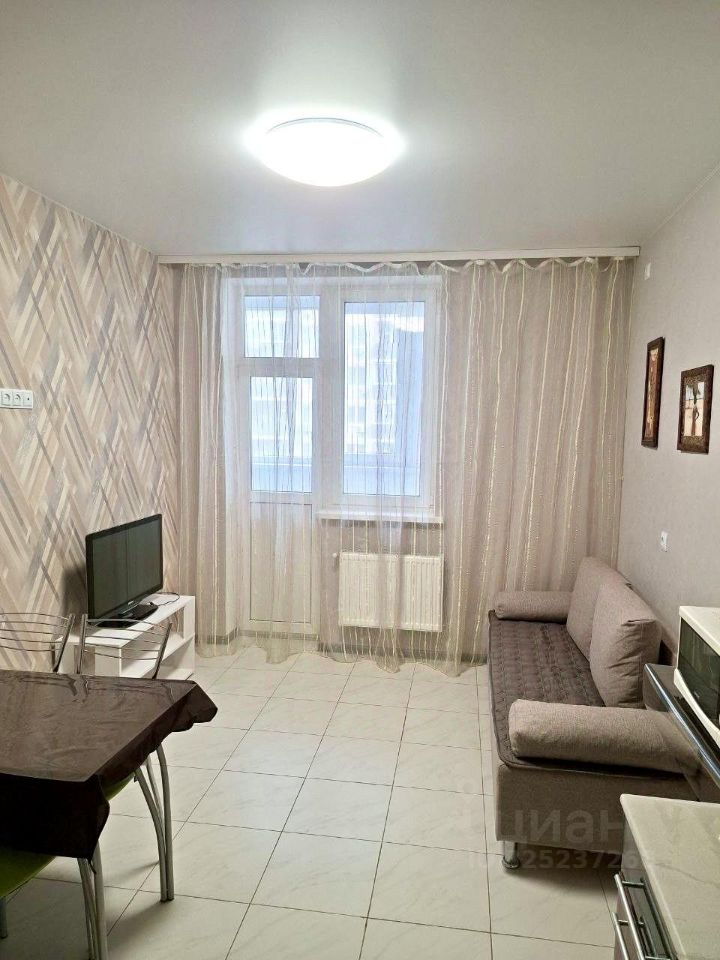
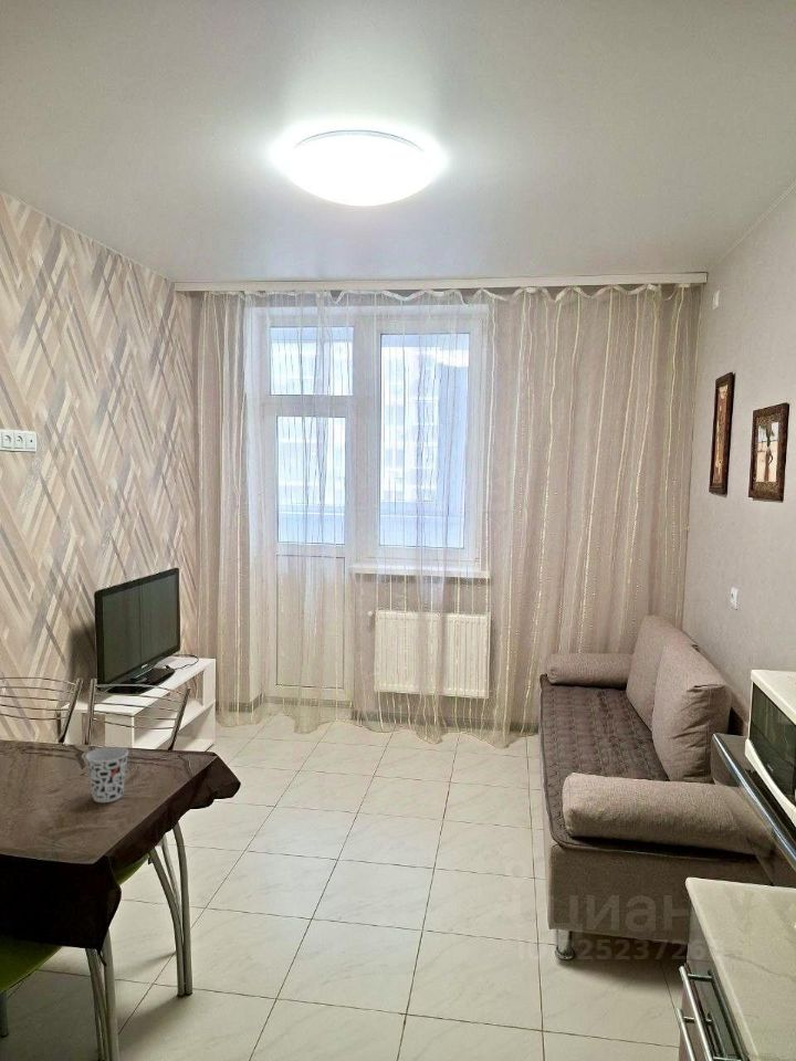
+ cup [85,746,129,803]
